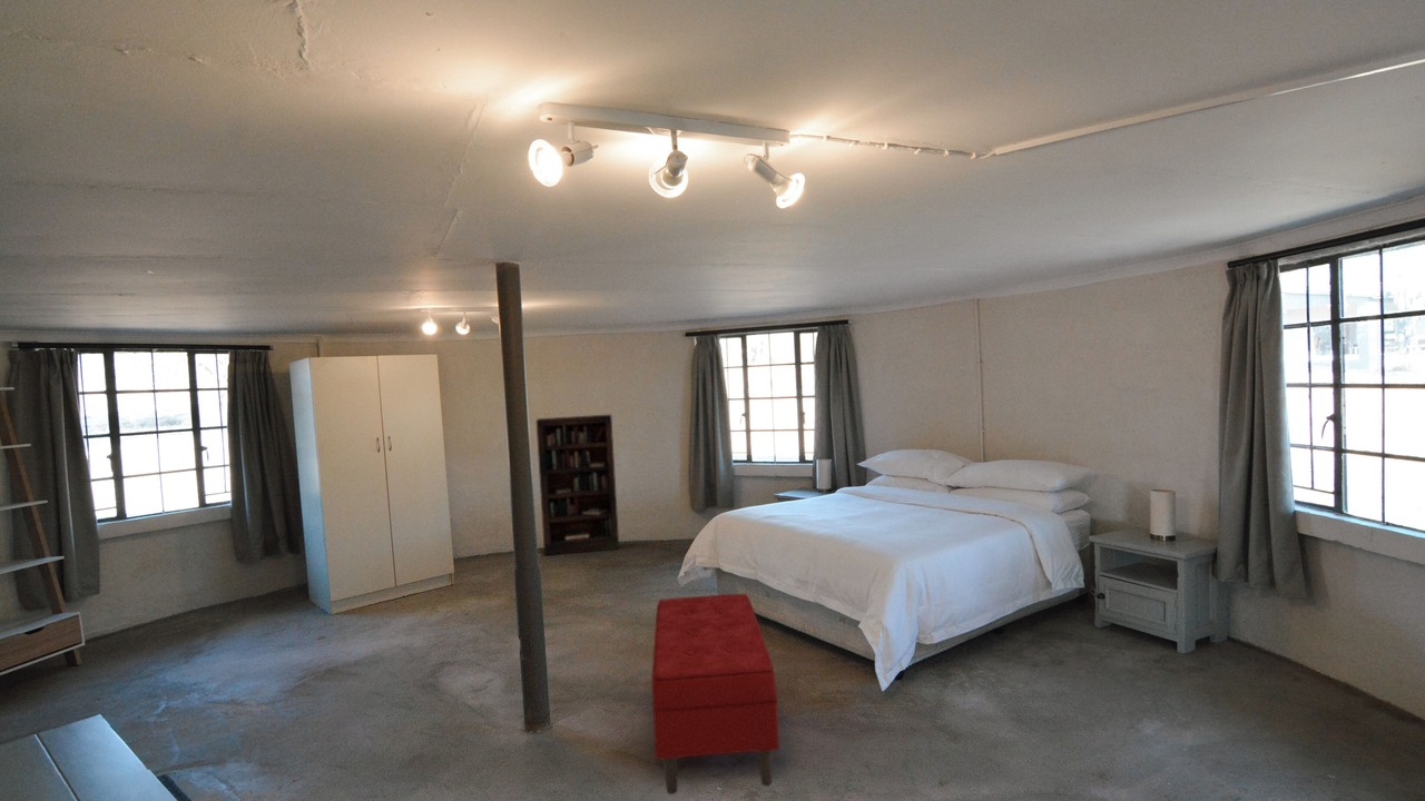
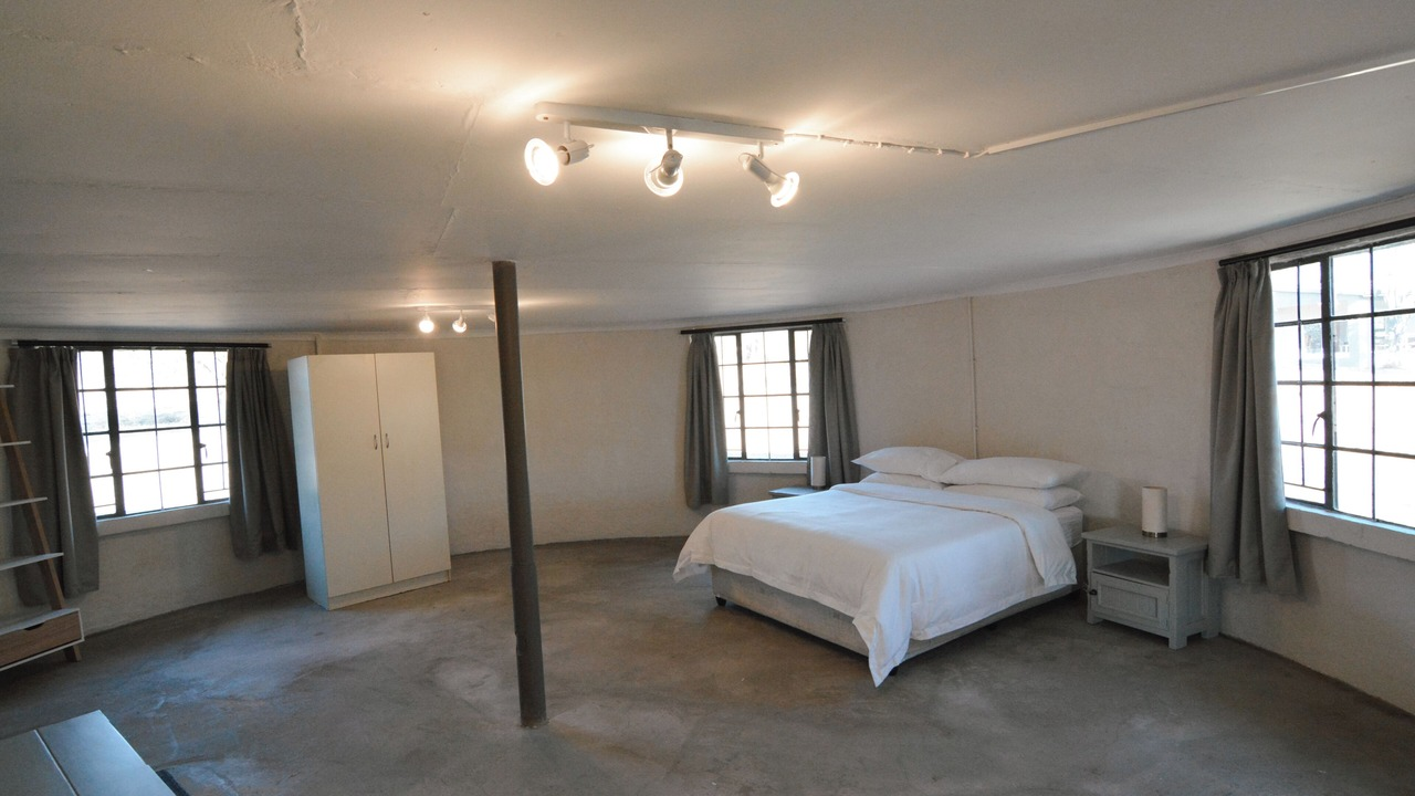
- bookcase [535,413,620,557]
- bench [650,593,780,795]
